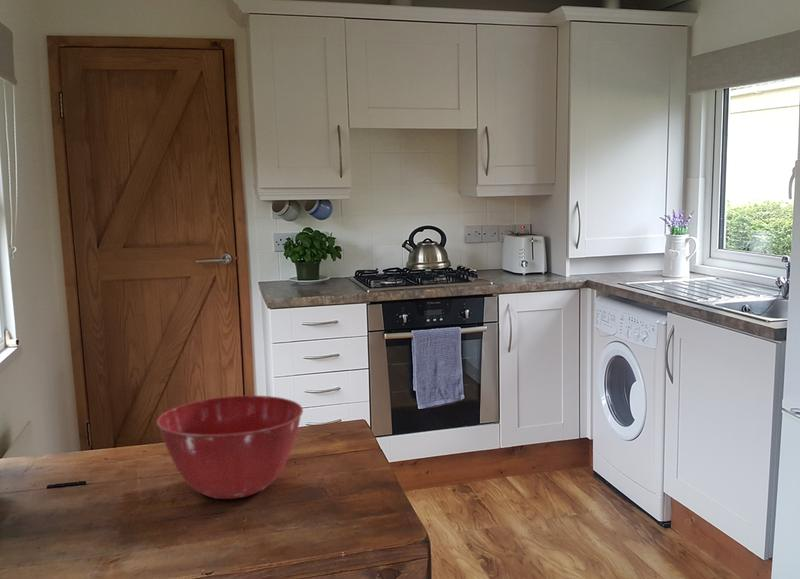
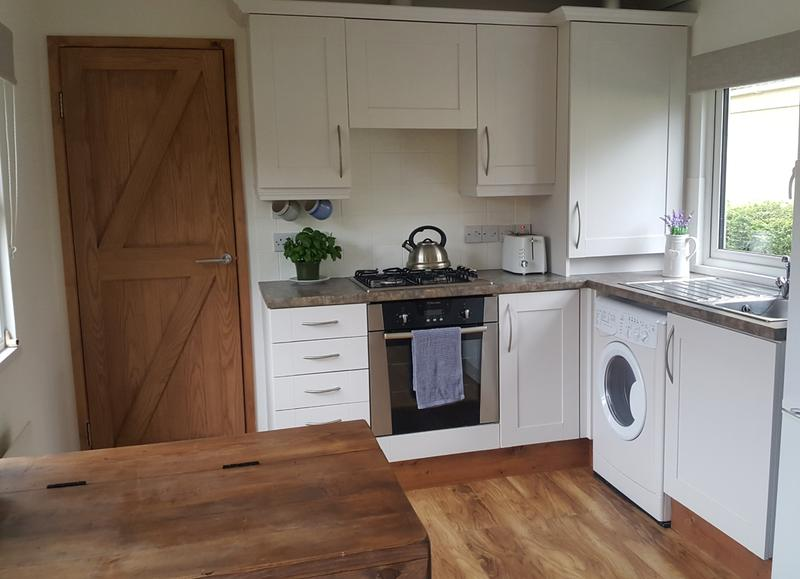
- mixing bowl [156,394,304,500]
